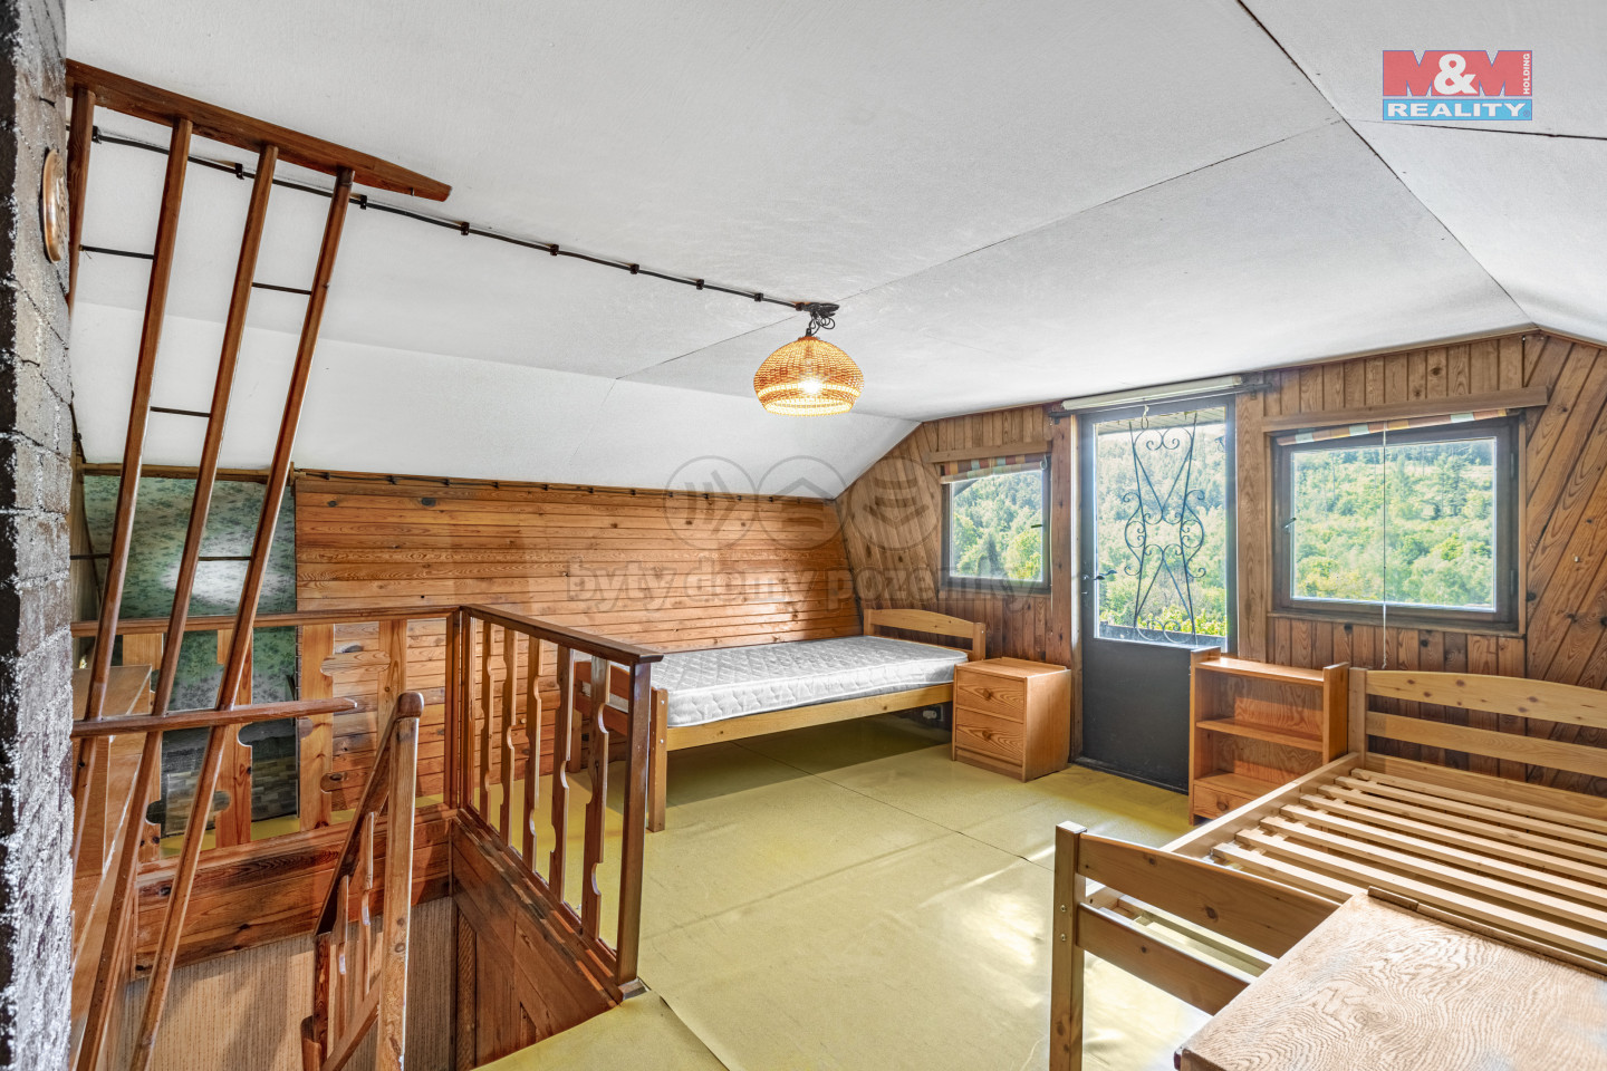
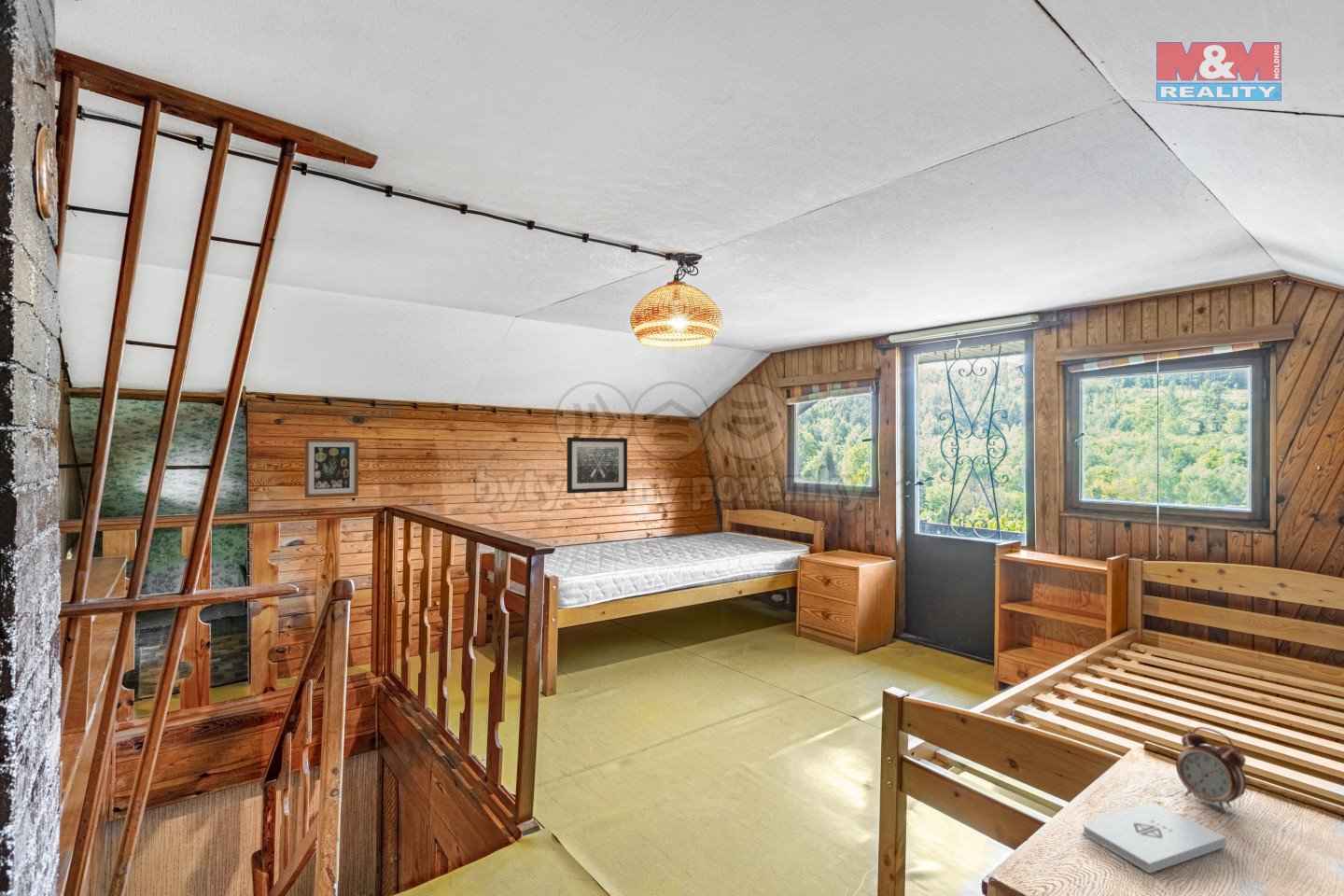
+ notepad [1082,802,1227,875]
+ wall art [566,437,628,494]
+ wall art [303,438,359,498]
+ alarm clock [1175,726,1247,813]
